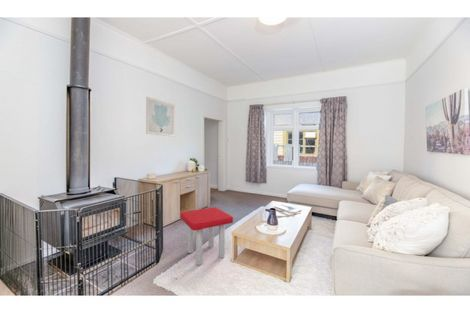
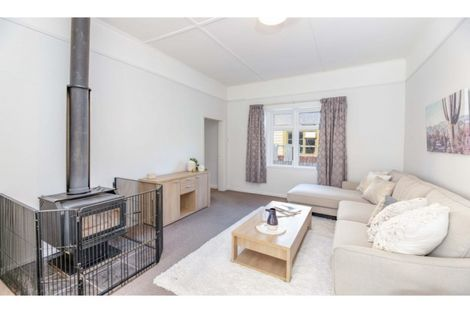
- stool [179,206,234,266]
- wall art [145,96,176,138]
